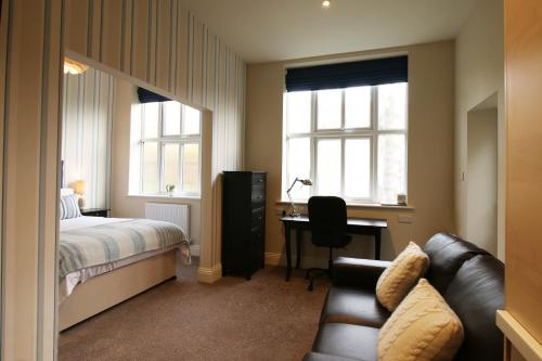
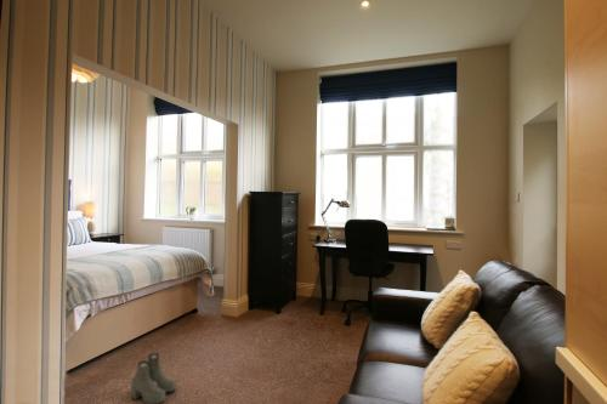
+ boots [130,352,177,404]
